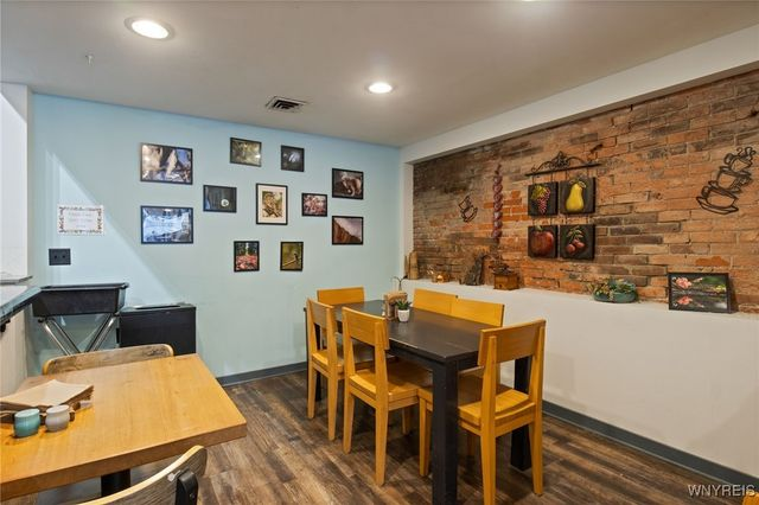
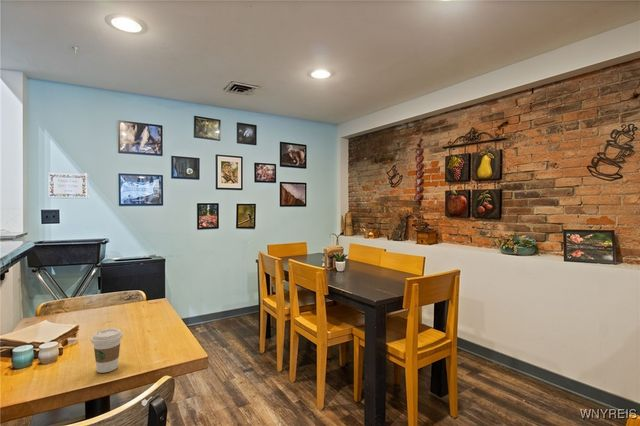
+ coffee cup [90,327,124,374]
